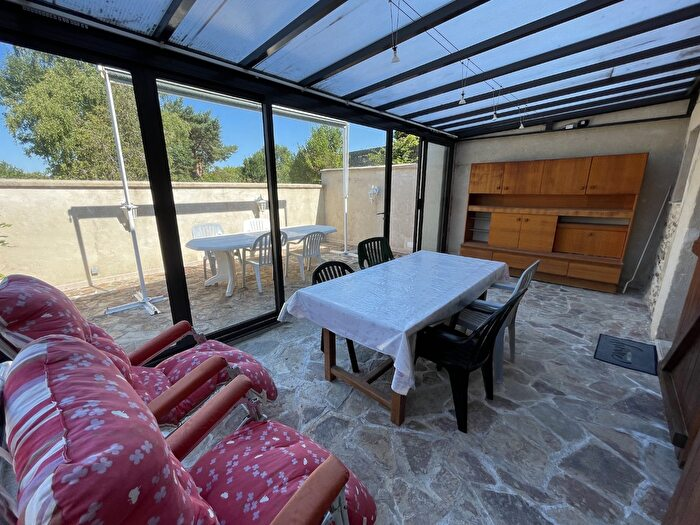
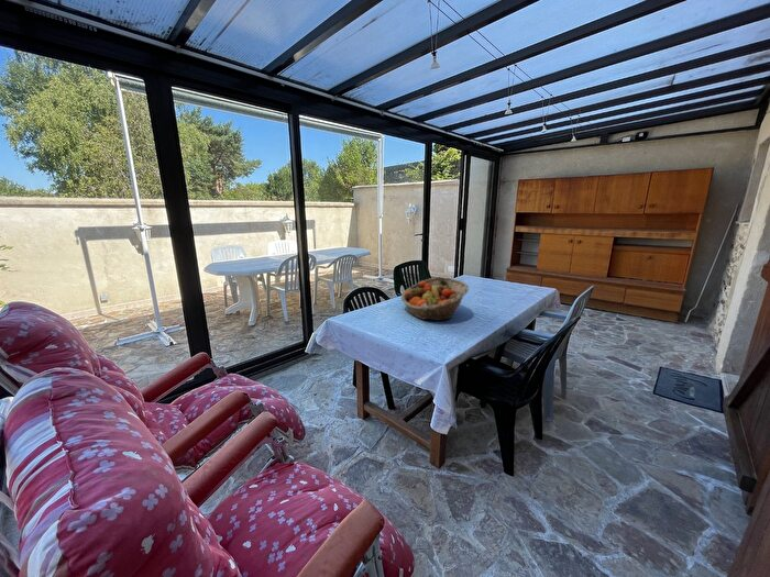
+ fruit basket [399,276,470,322]
